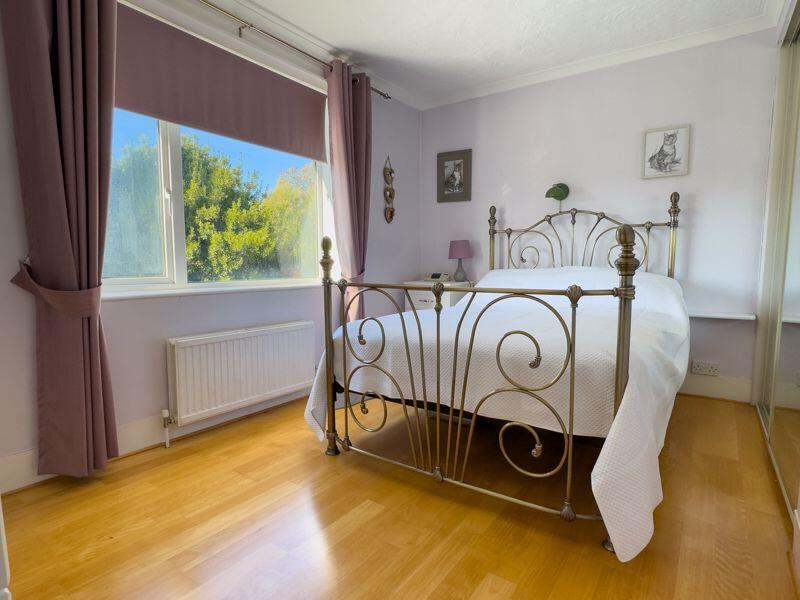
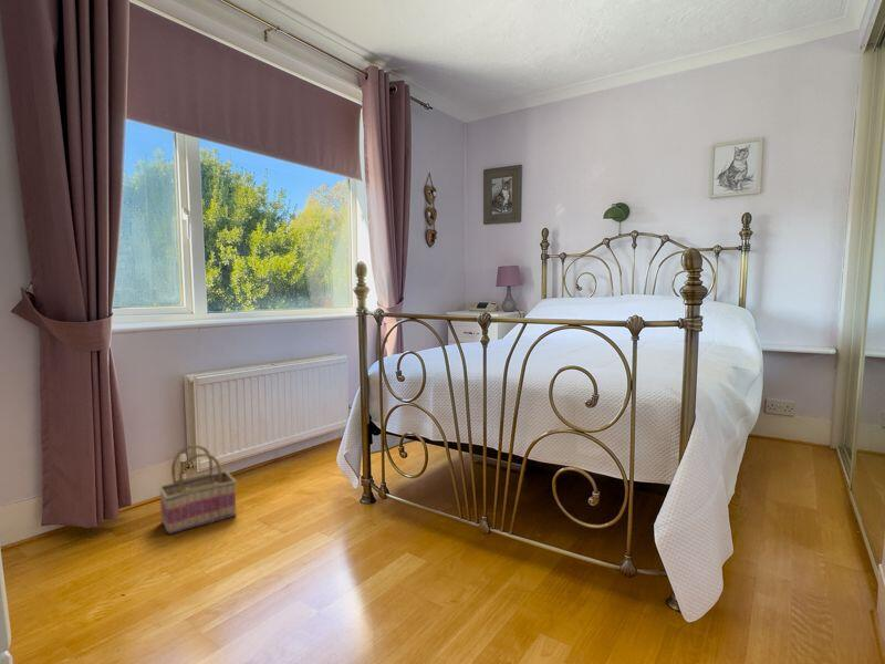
+ basket [157,444,237,536]
